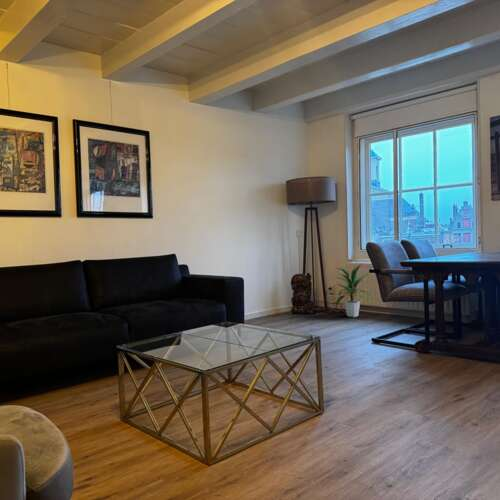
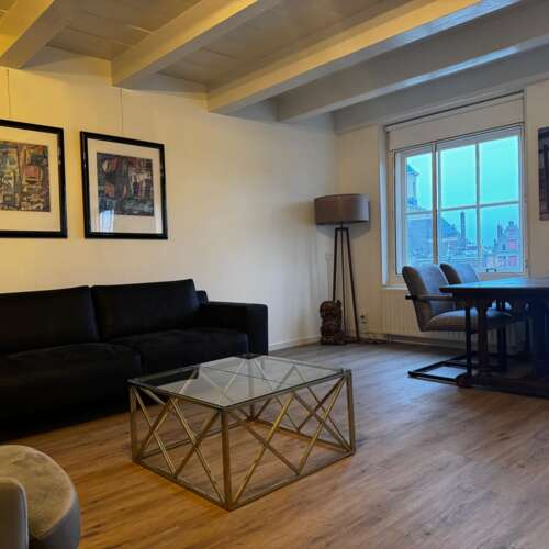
- indoor plant [334,263,373,318]
